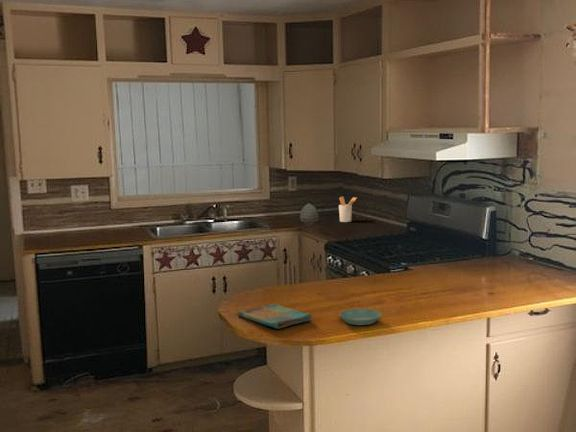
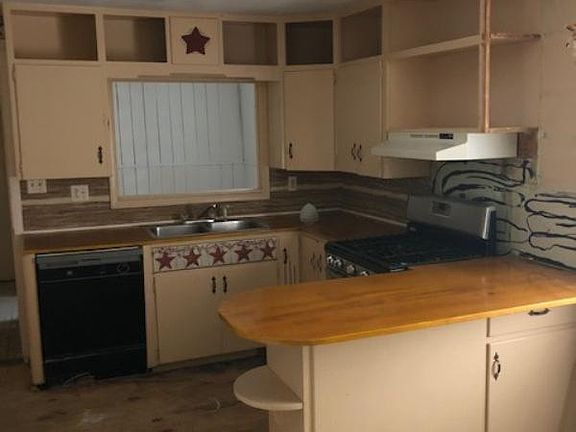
- utensil holder [338,195,358,223]
- saucer [339,308,382,326]
- dish towel [237,302,314,330]
